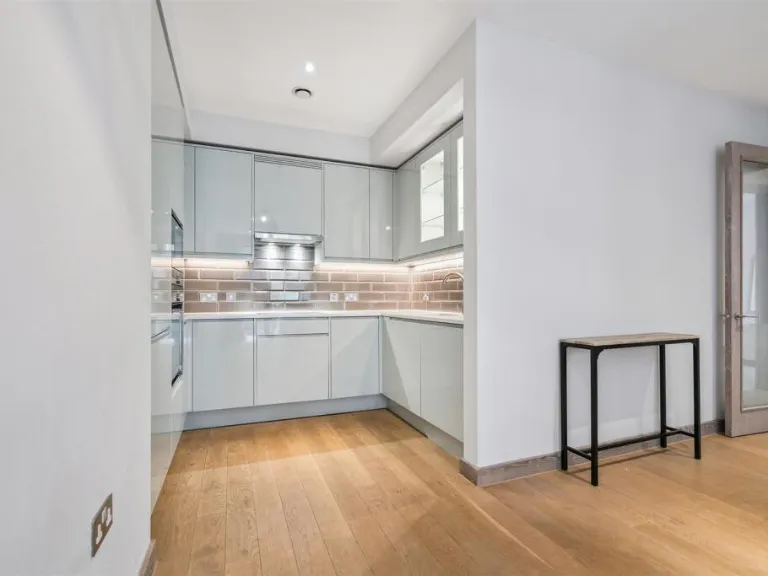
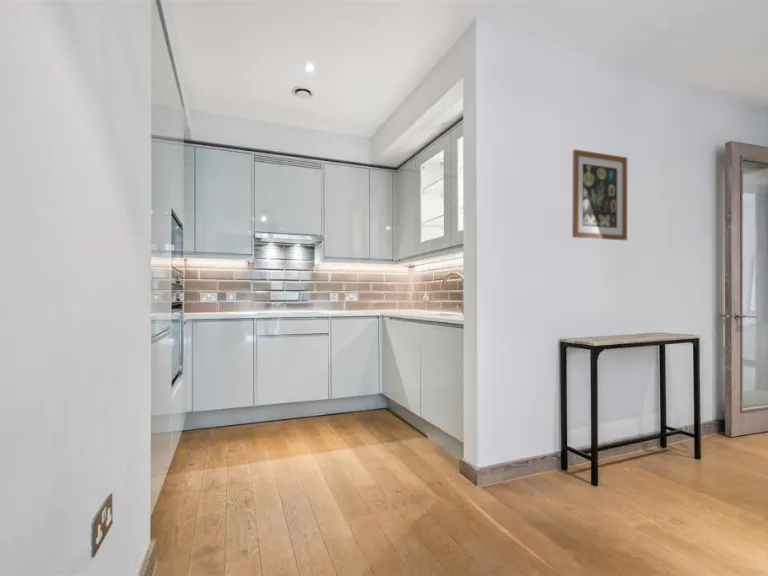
+ wall art [571,148,628,241]
